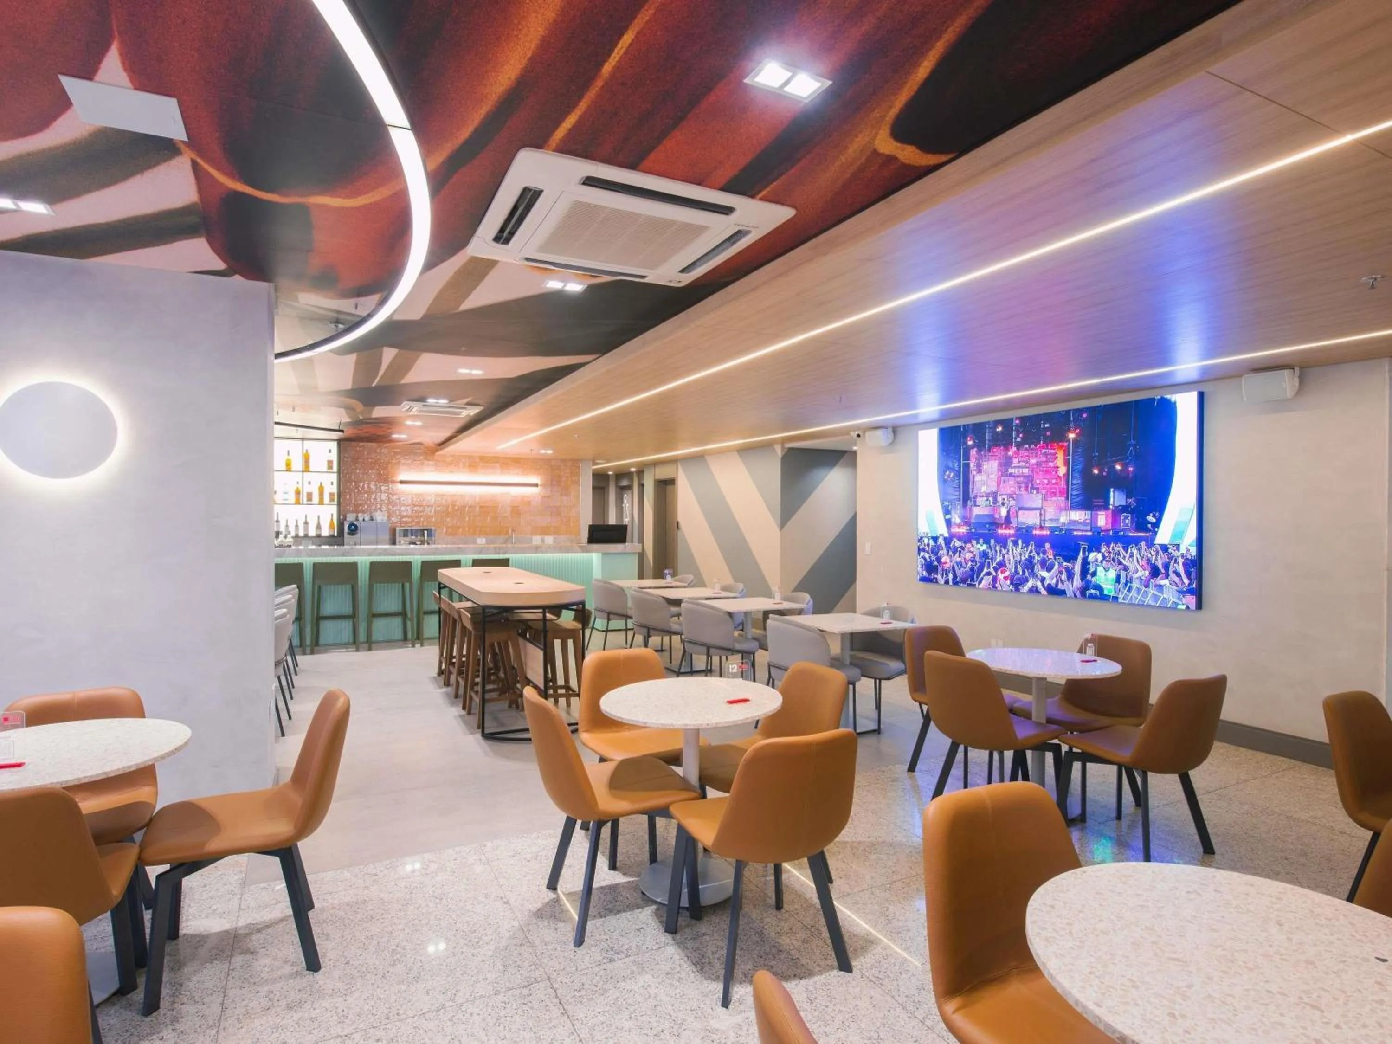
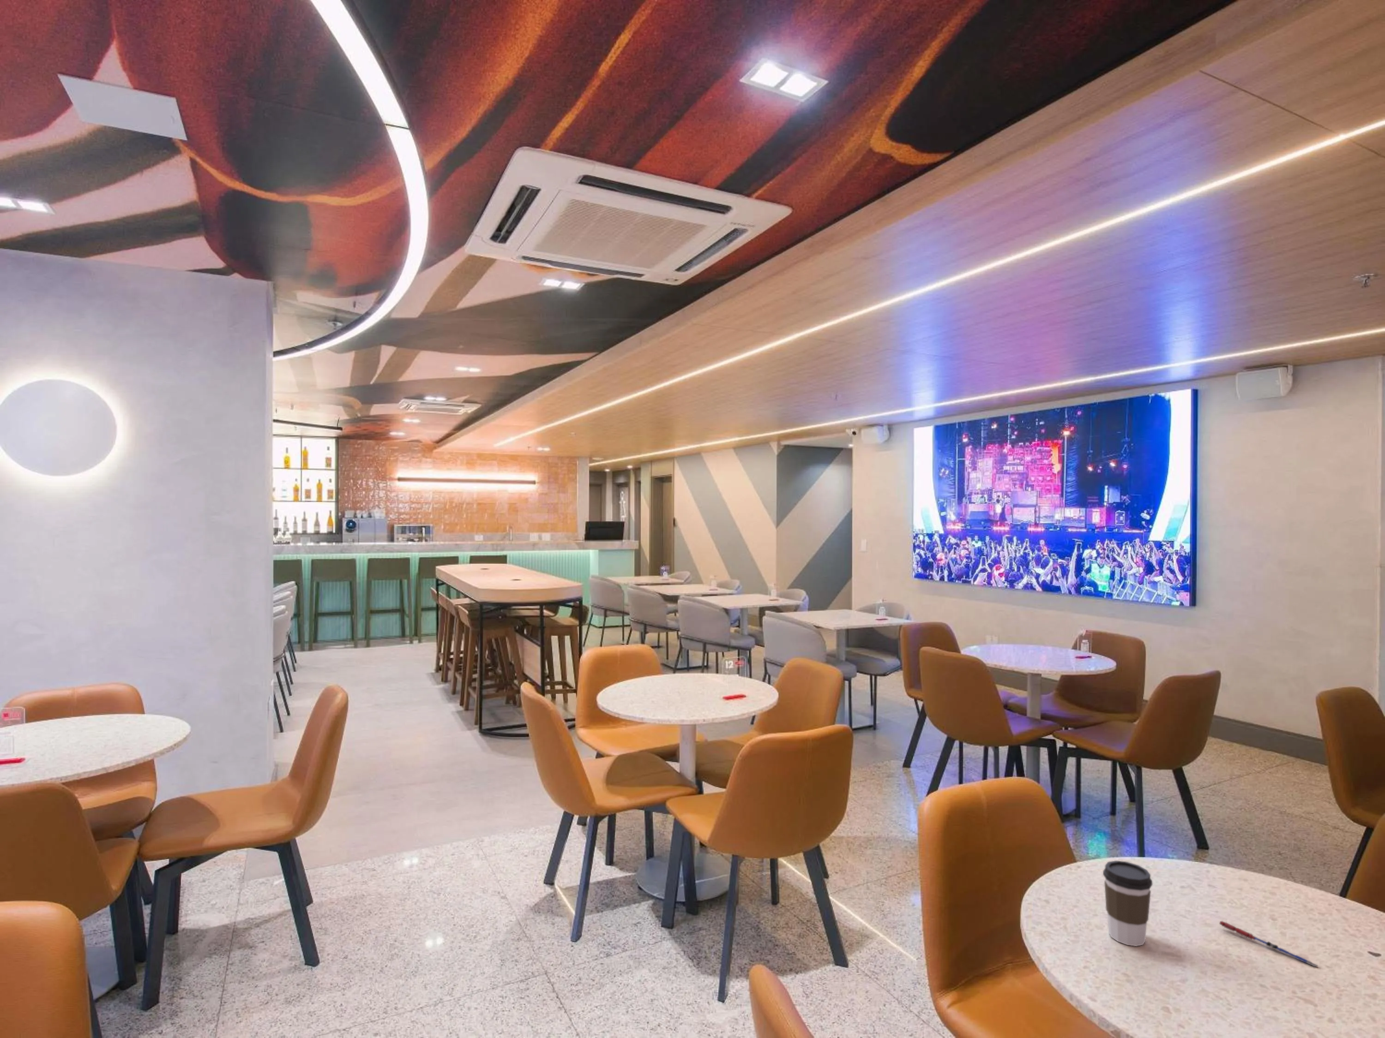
+ pen [1219,920,1318,968]
+ coffee cup [1103,860,1153,946]
